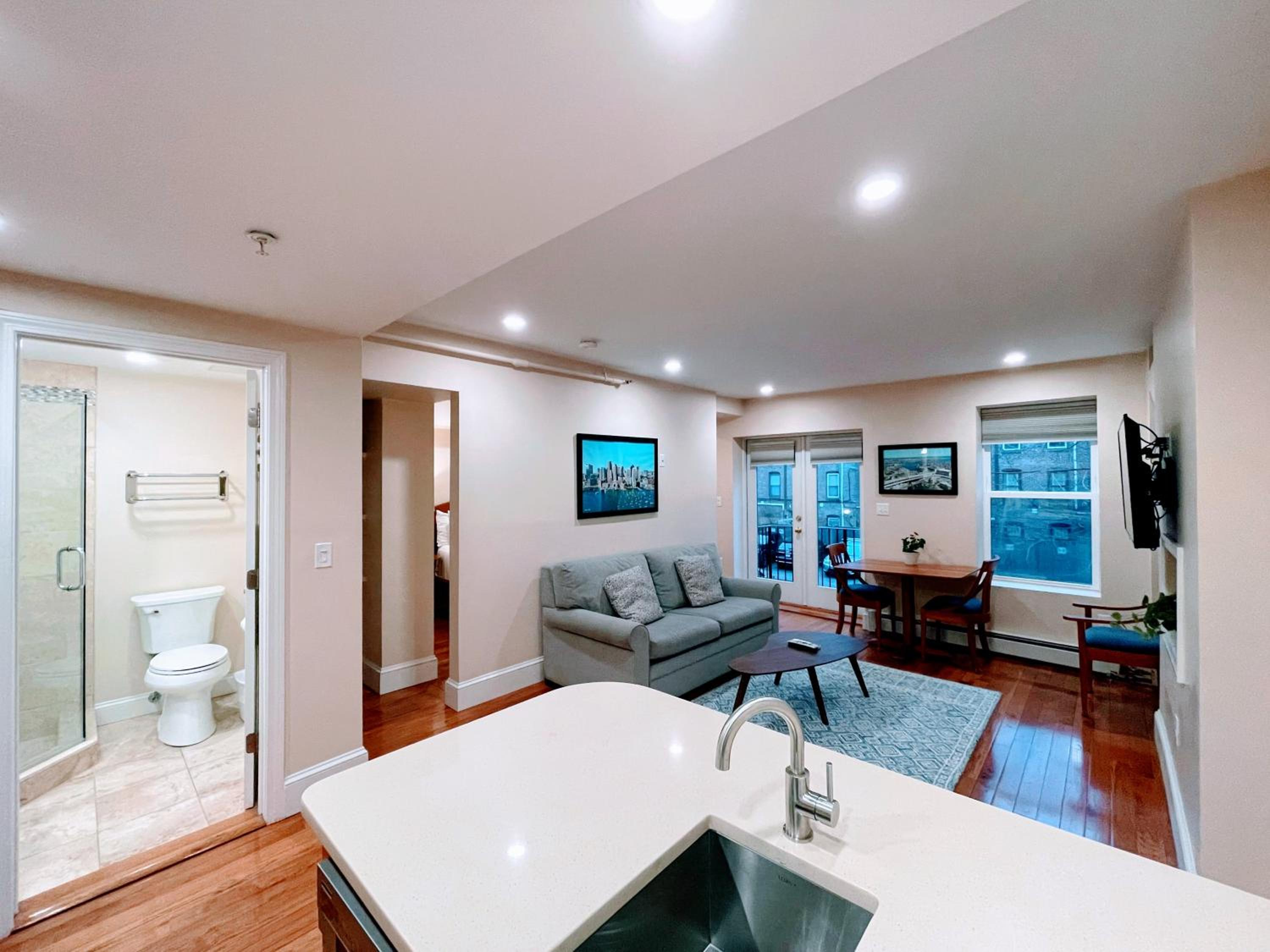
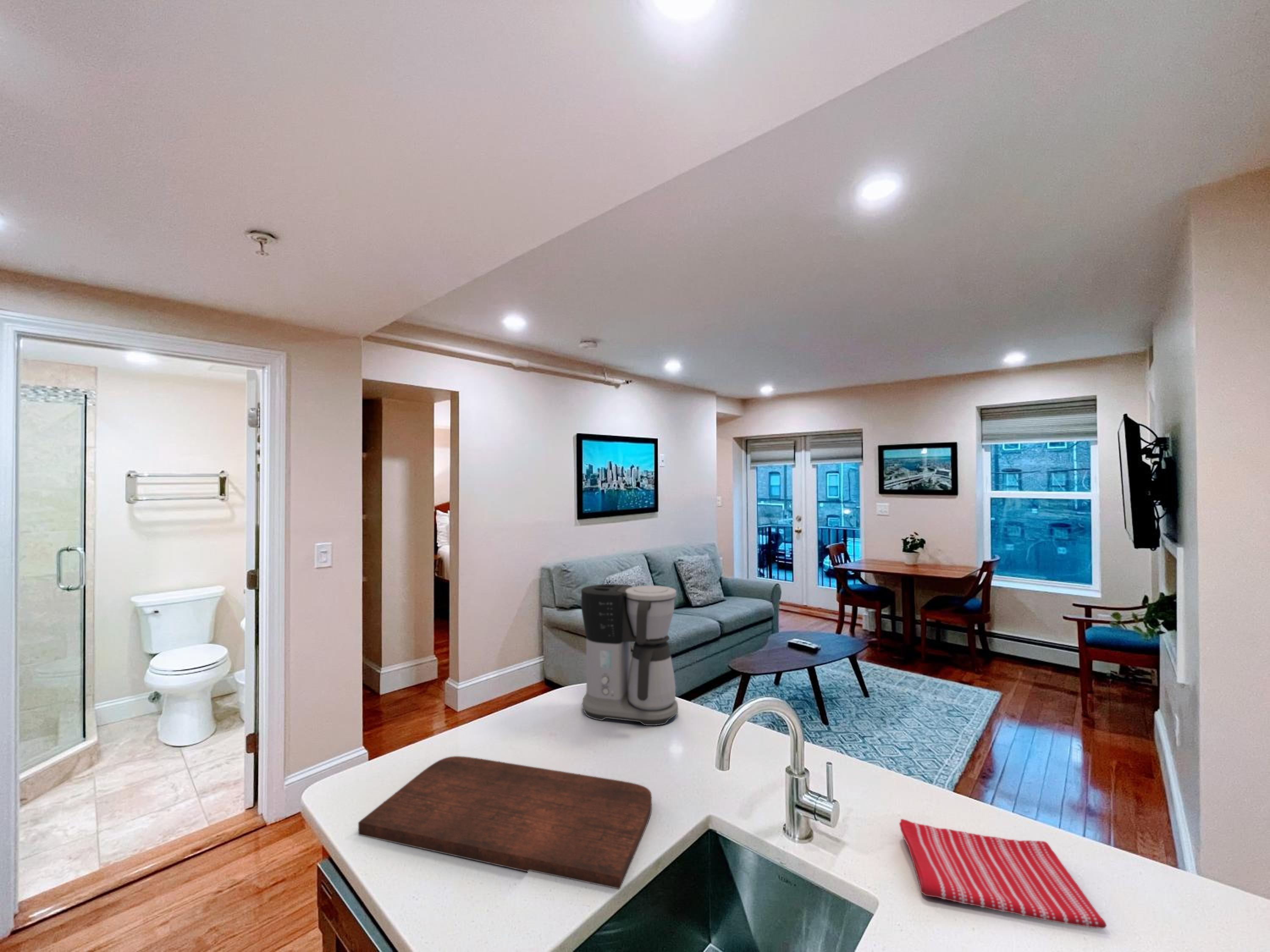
+ cutting board [358,756,652,890]
+ coffee maker [581,584,679,726]
+ dish towel [899,818,1107,929]
